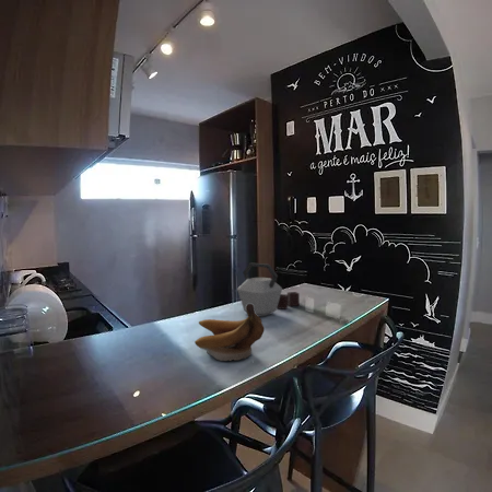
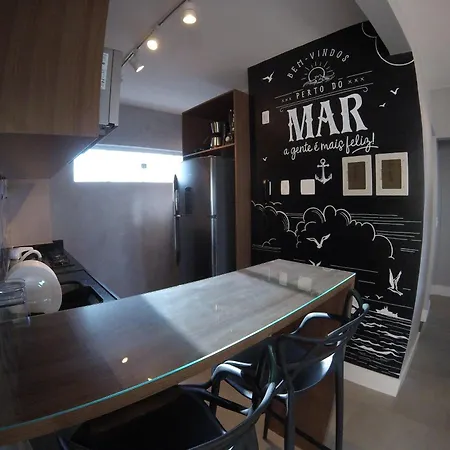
- banana [194,304,266,362]
- kettle [236,262,301,317]
